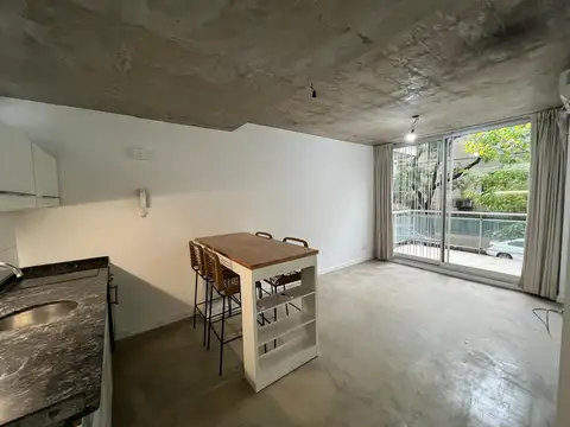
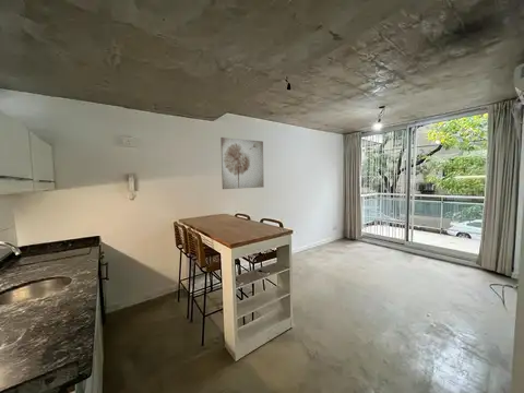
+ wall art [219,136,265,190]
